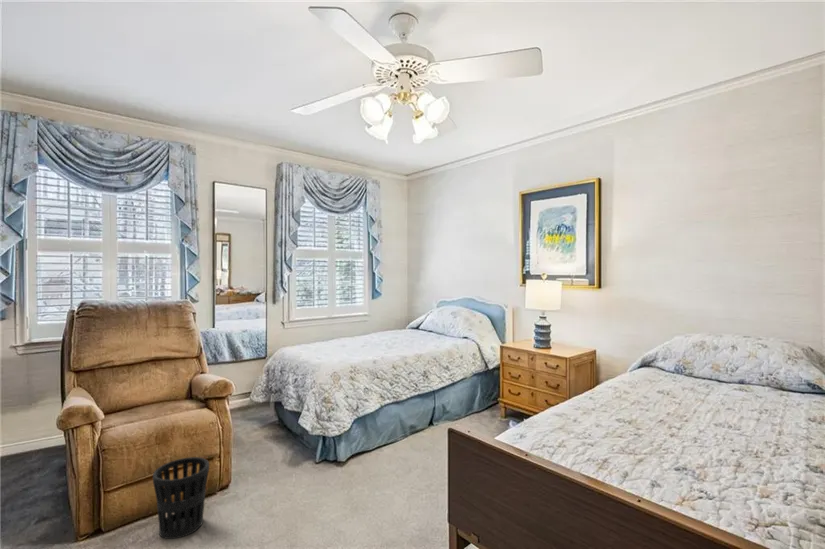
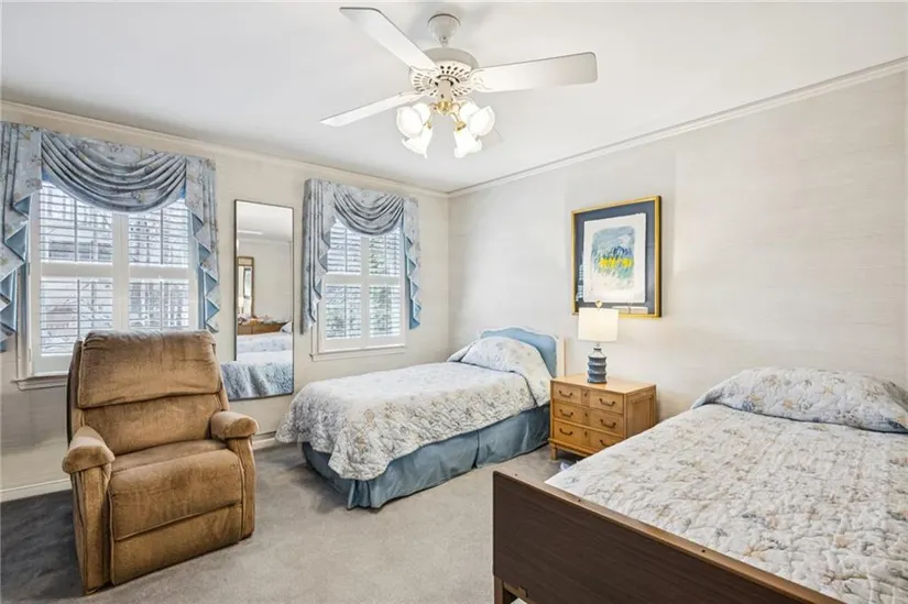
- wastebasket [152,456,210,540]
